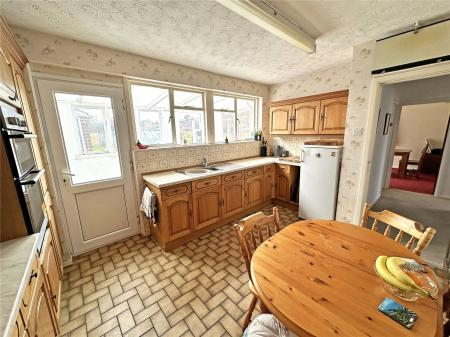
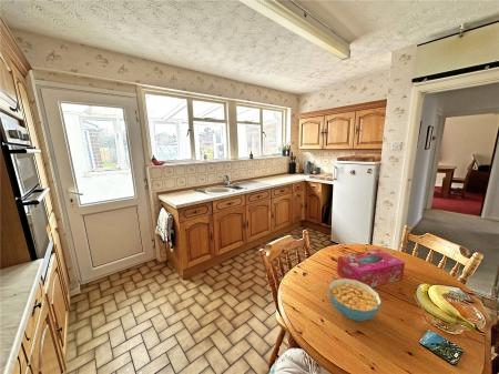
+ cereal bowl [328,277,383,322]
+ tissue box [336,247,406,289]
